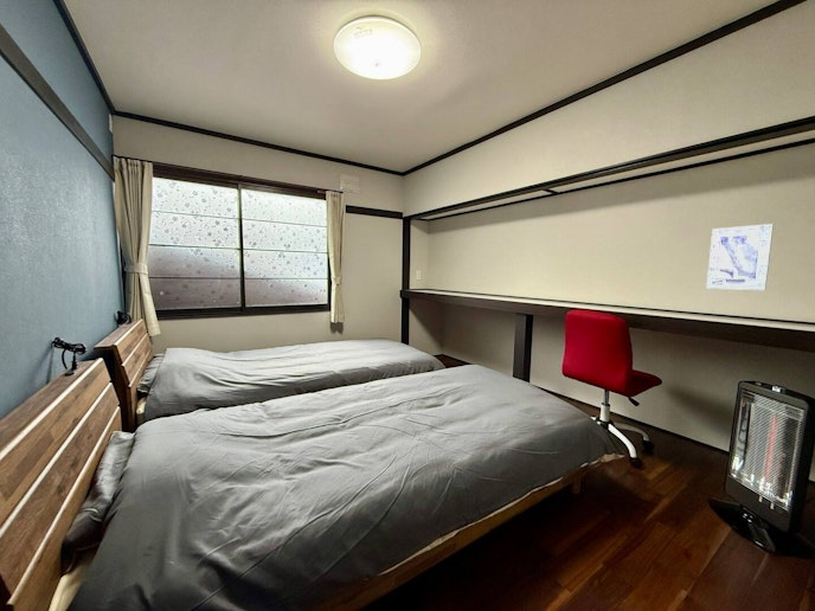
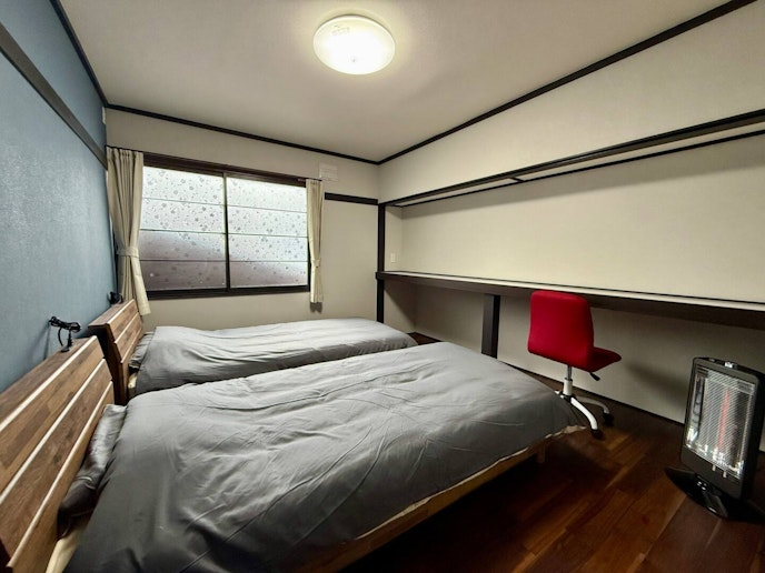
- wall art [705,223,775,291]
